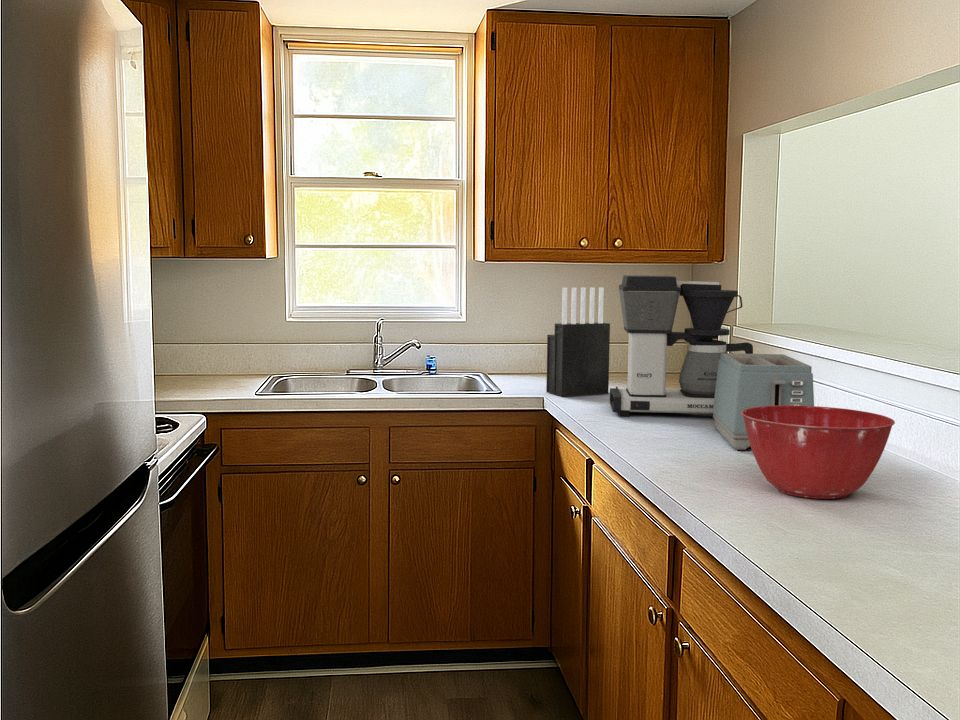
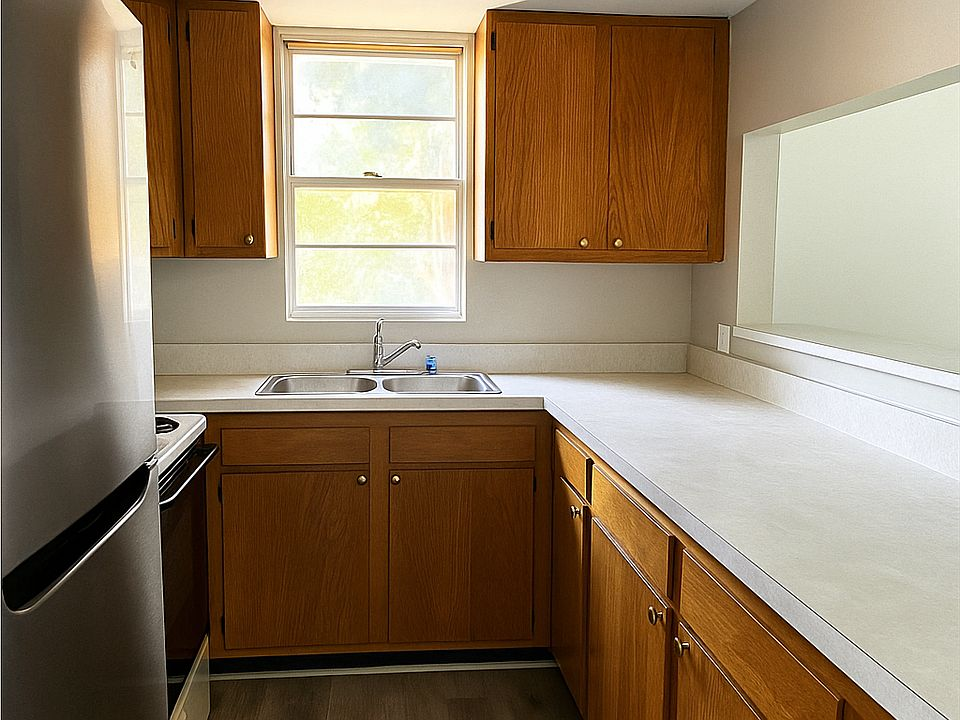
- toaster [712,352,815,451]
- knife block [545,286,611,398]
- coffee maker [609,274,754,418]
- mixing bowl [741,405,896,500]
